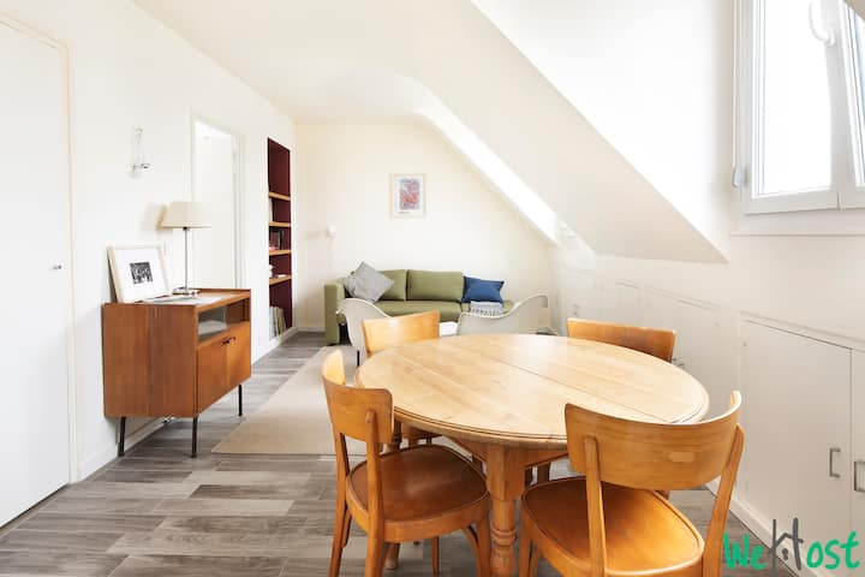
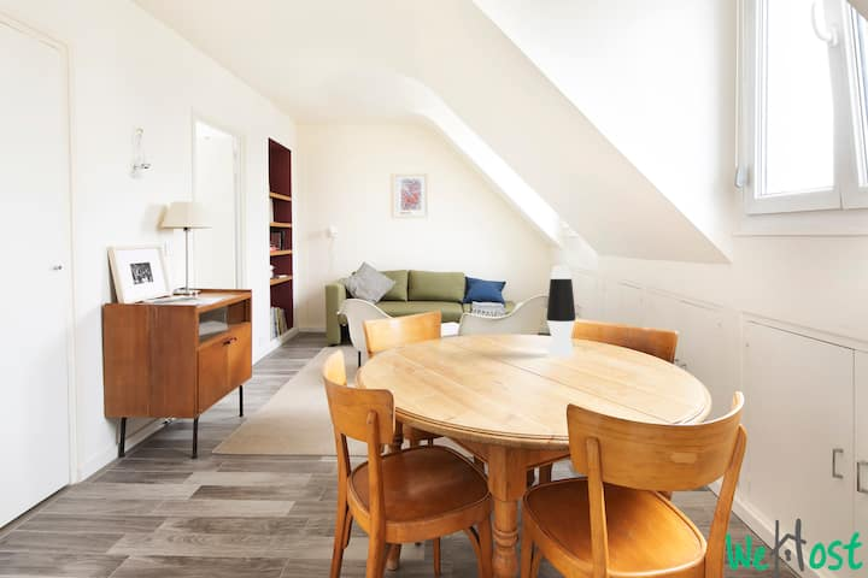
+ vase [545,265,576,359]
